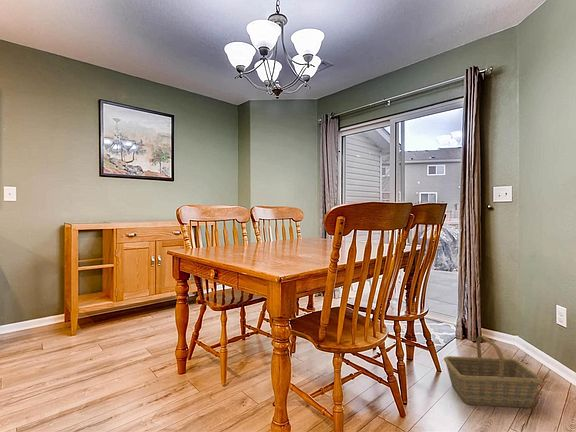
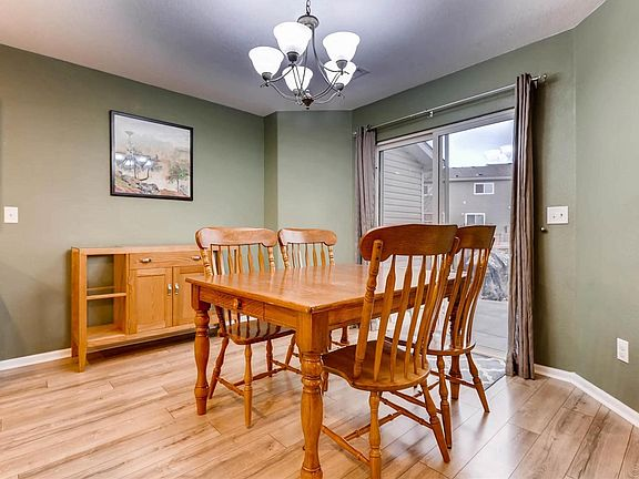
- basket [443,335,543,409]
